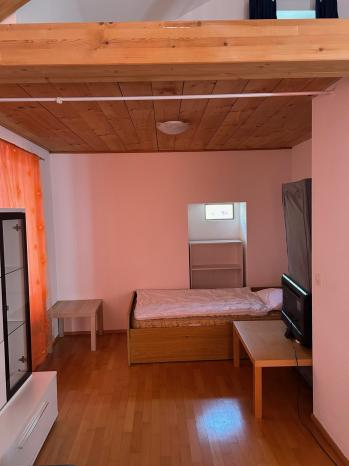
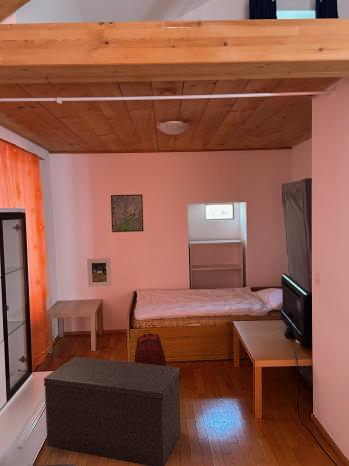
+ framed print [110,193,145,233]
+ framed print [86,257,112,288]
+ backpack [133,330,167,366]
+ bench [43,356,182,466]
